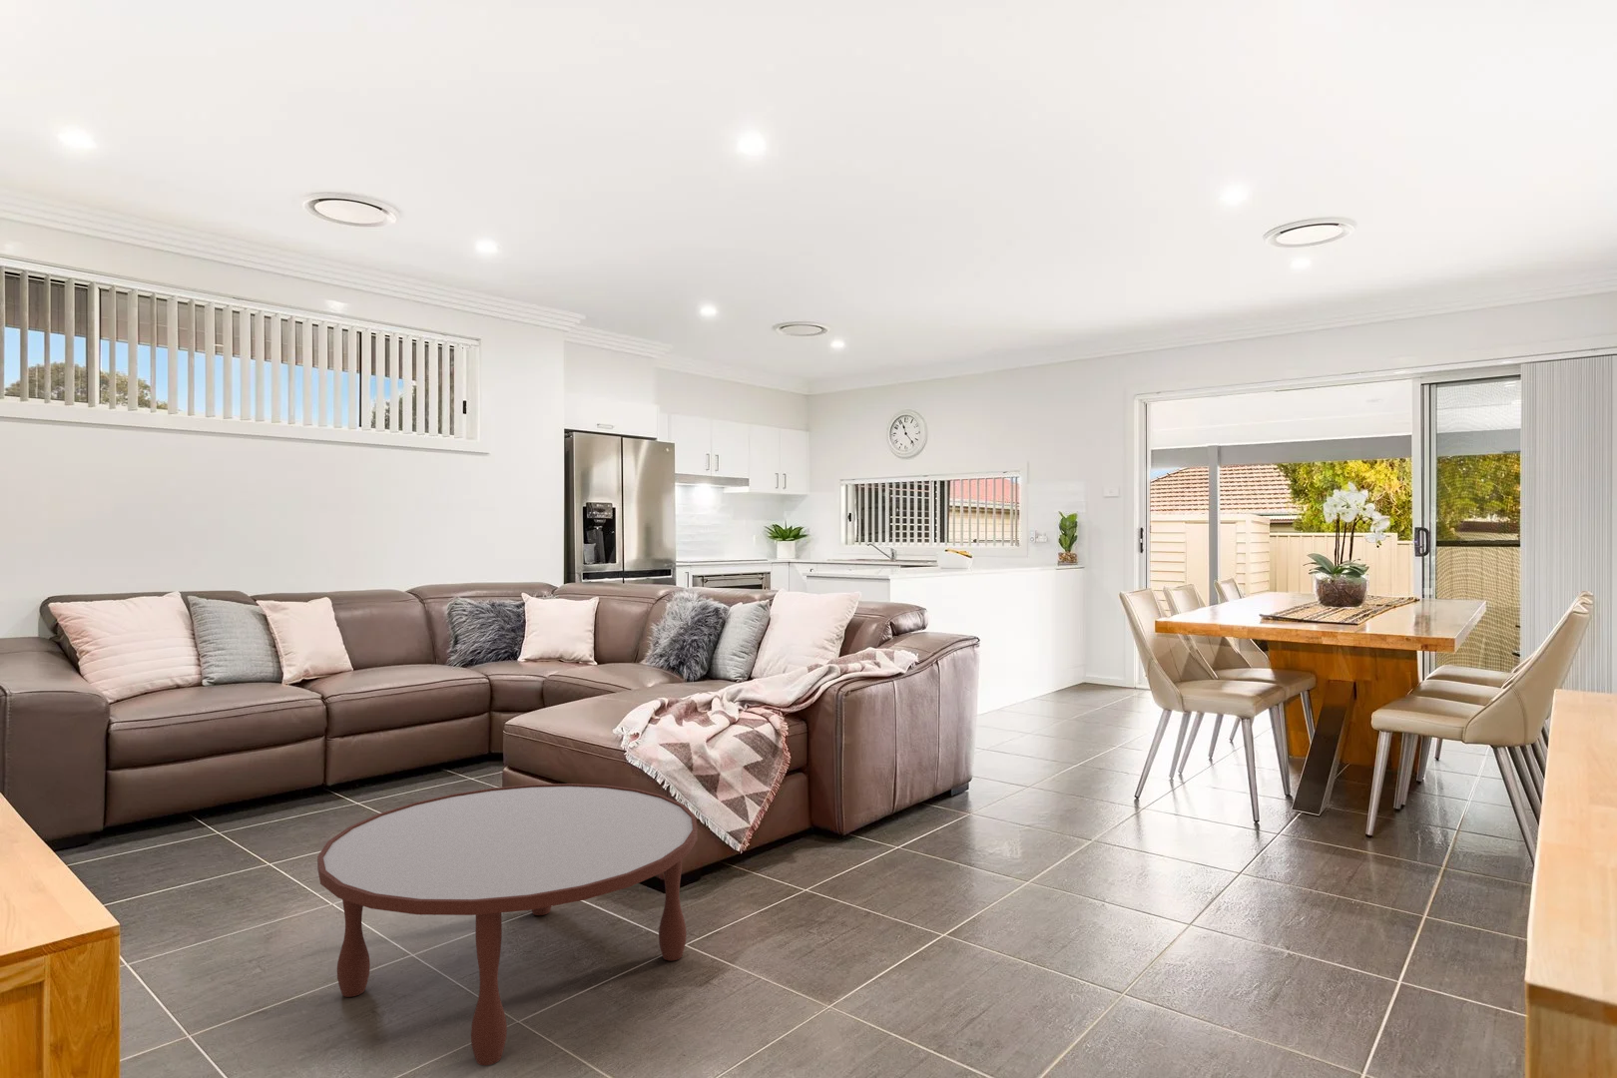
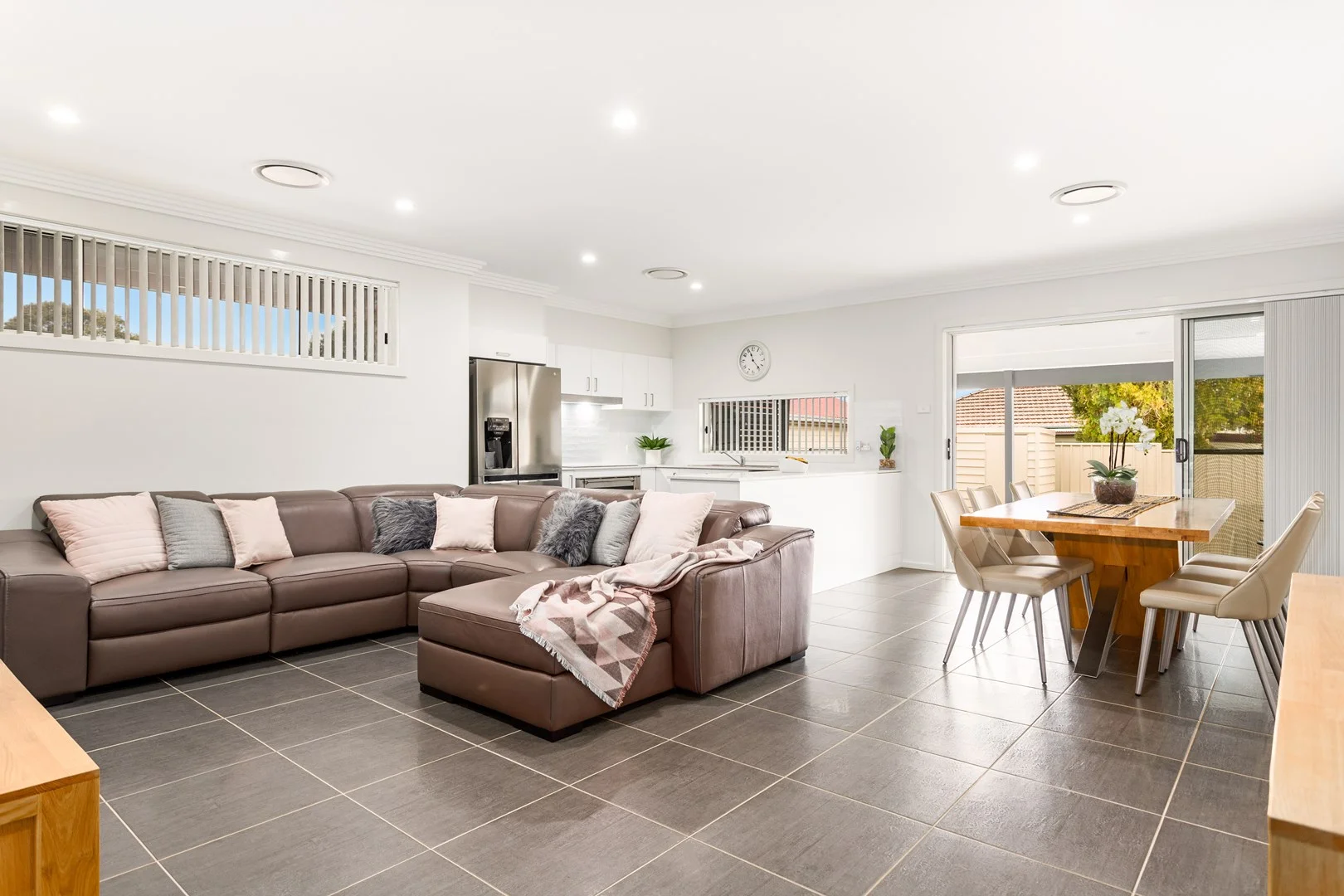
- coffee table [316,782,699,1066]
